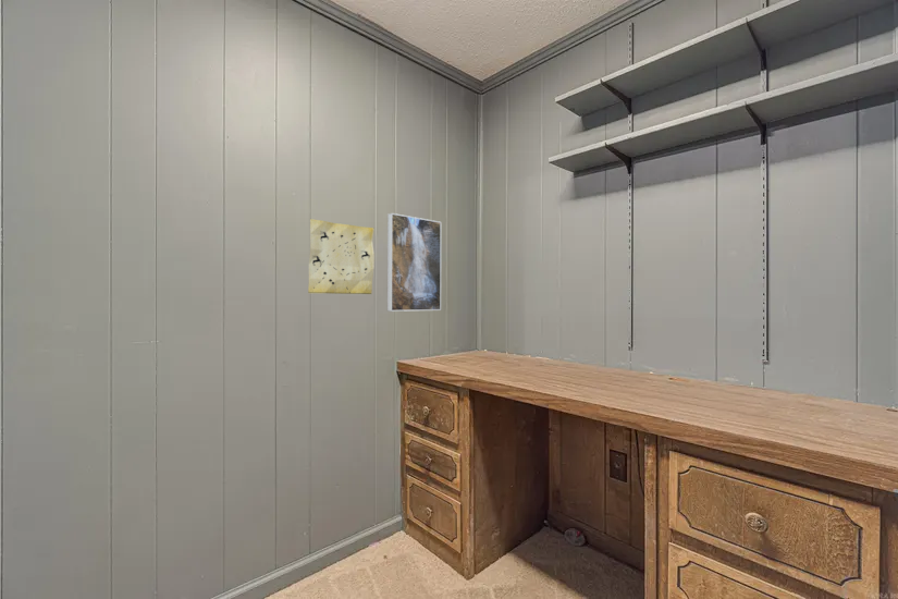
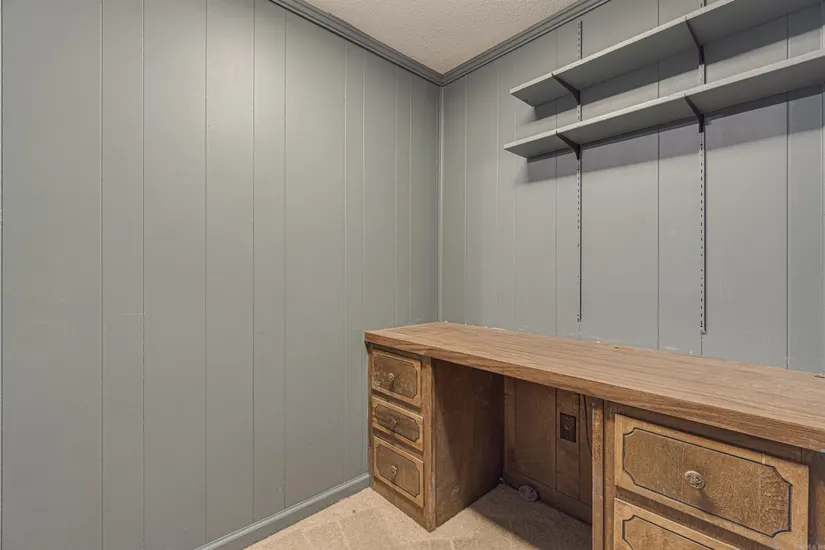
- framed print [386,212,442,313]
- map [307,218,376,295]
